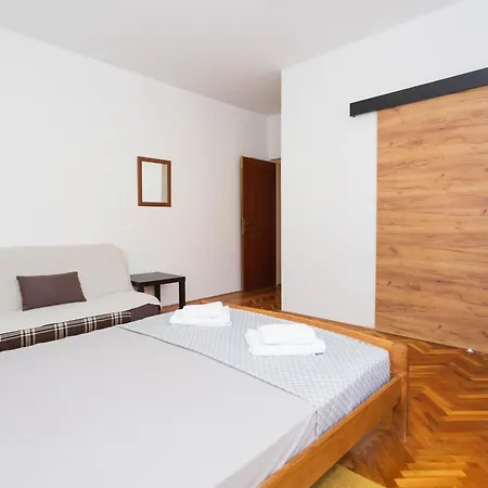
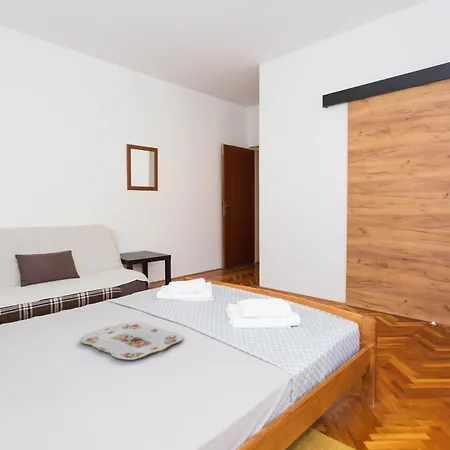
+ serving tray [78,320,184,361]
